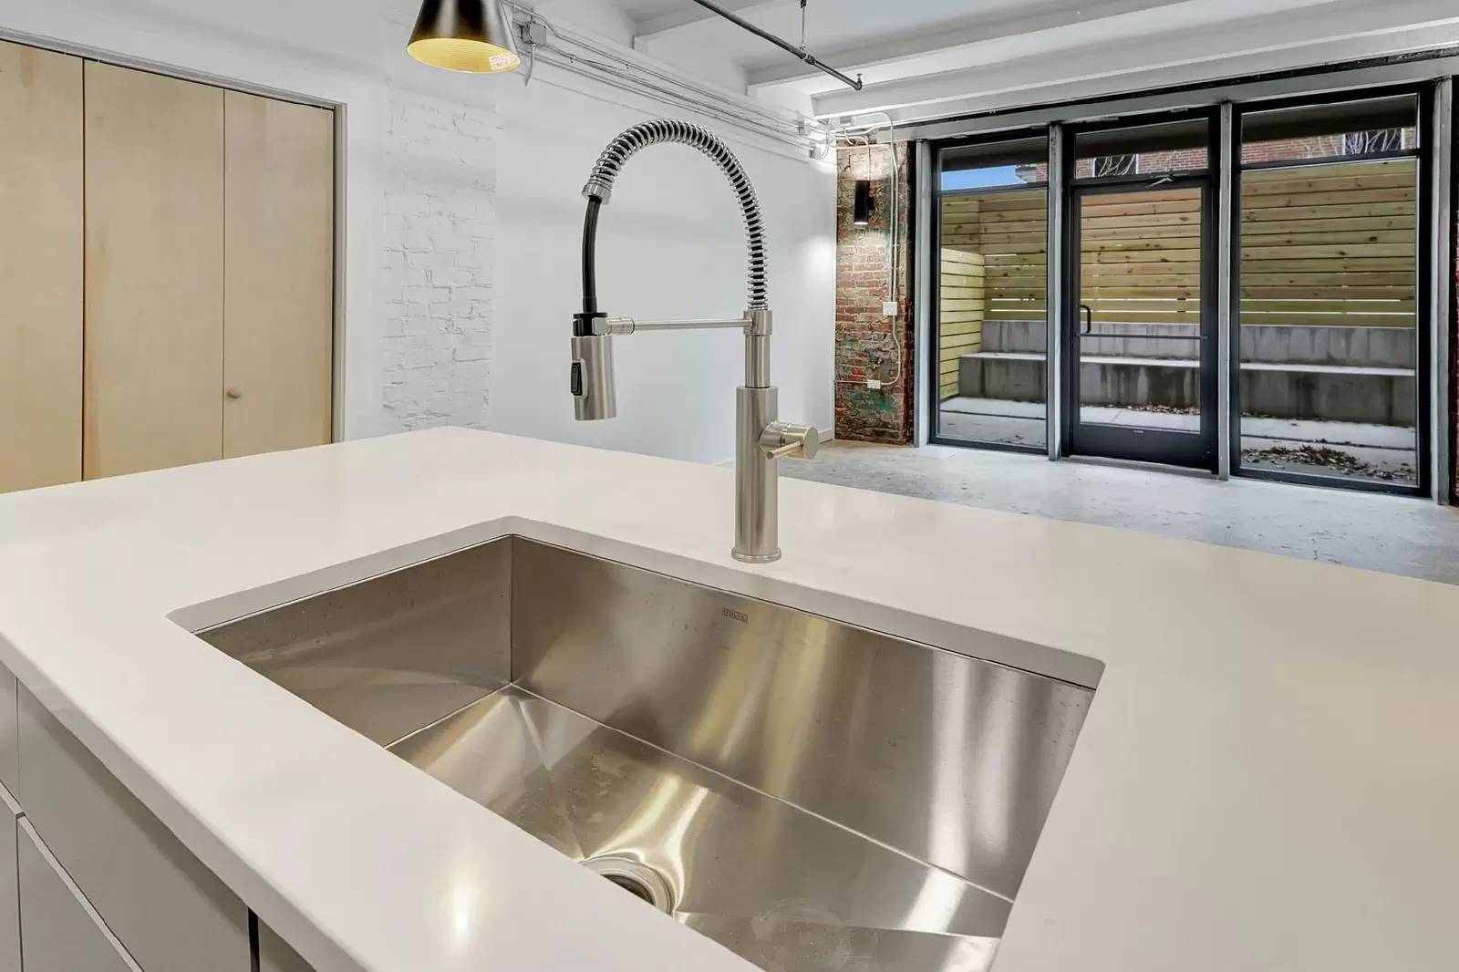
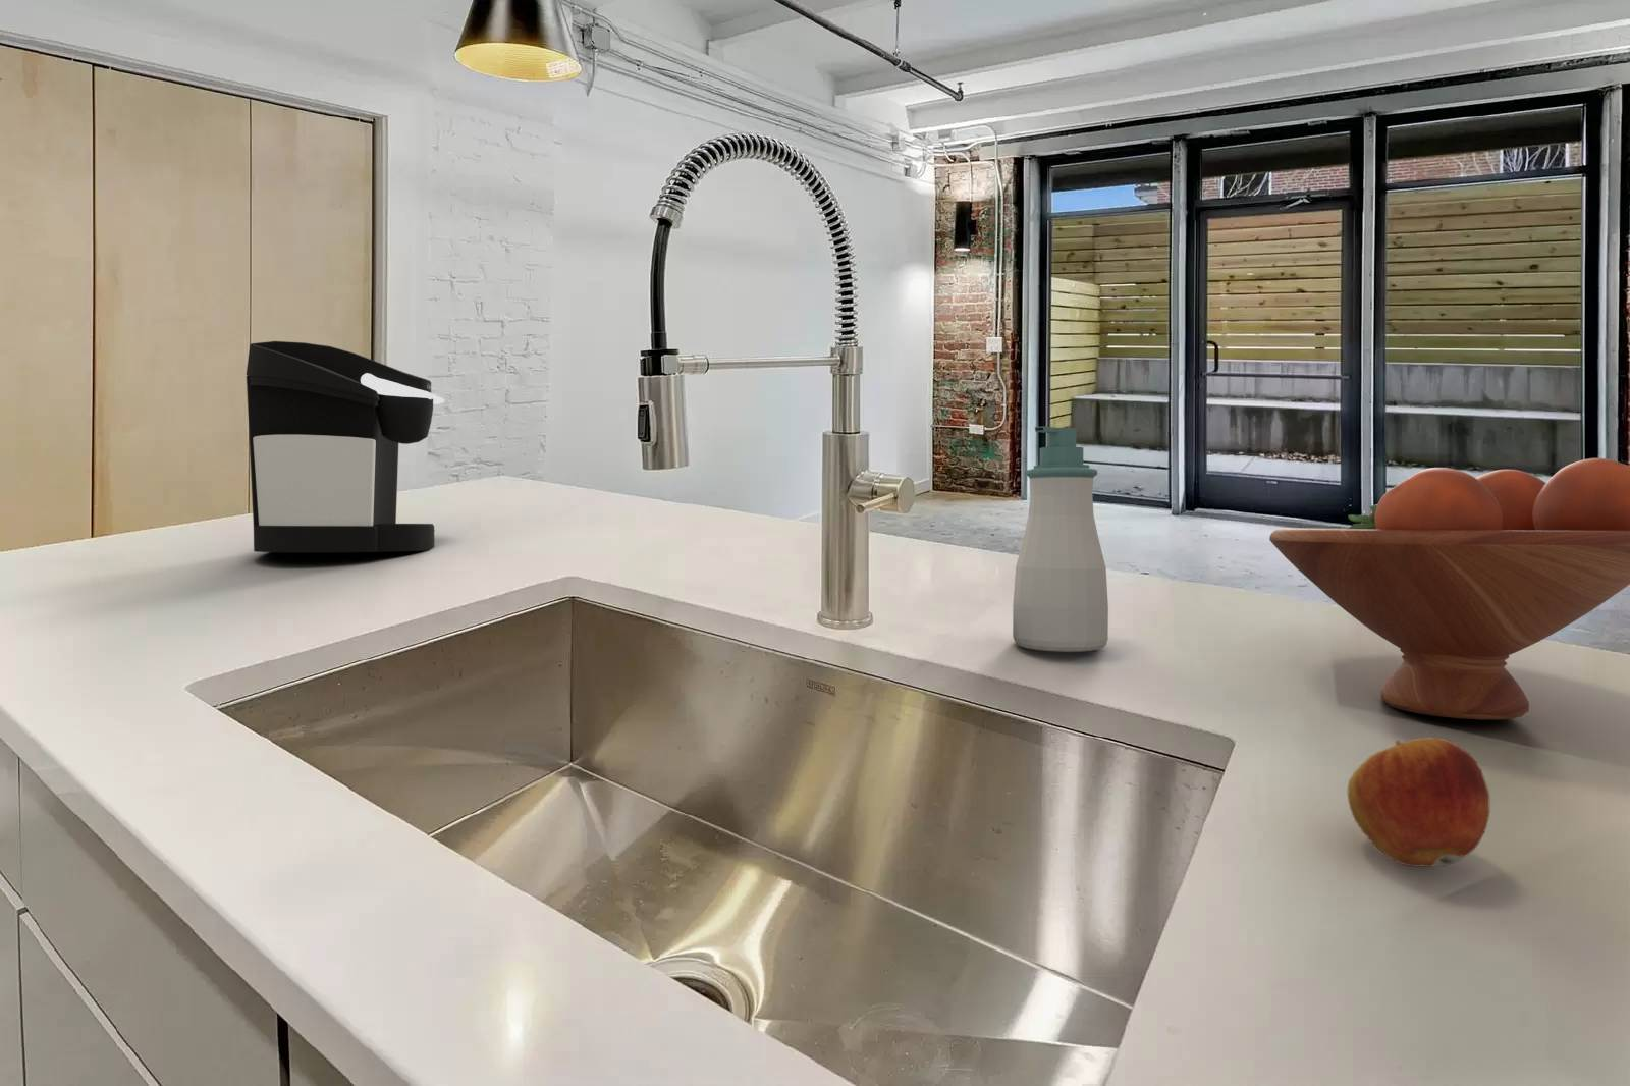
+ apple [1346,737,1491,868]
+ coffee maker [246,341,445,553]
+ fruit bowl [1269,457,1630,720]
+ soap bottle [1012,424,1109,653]
